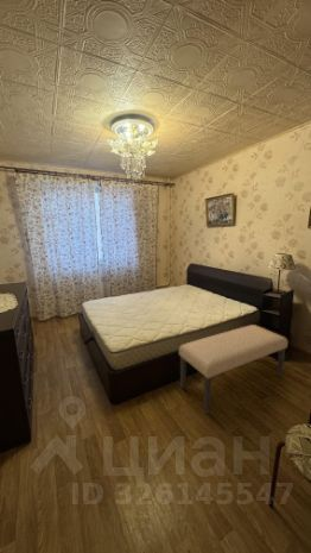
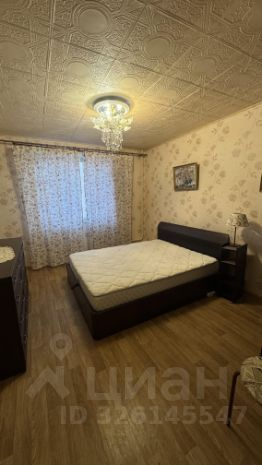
- bench [178,323,288,414]
